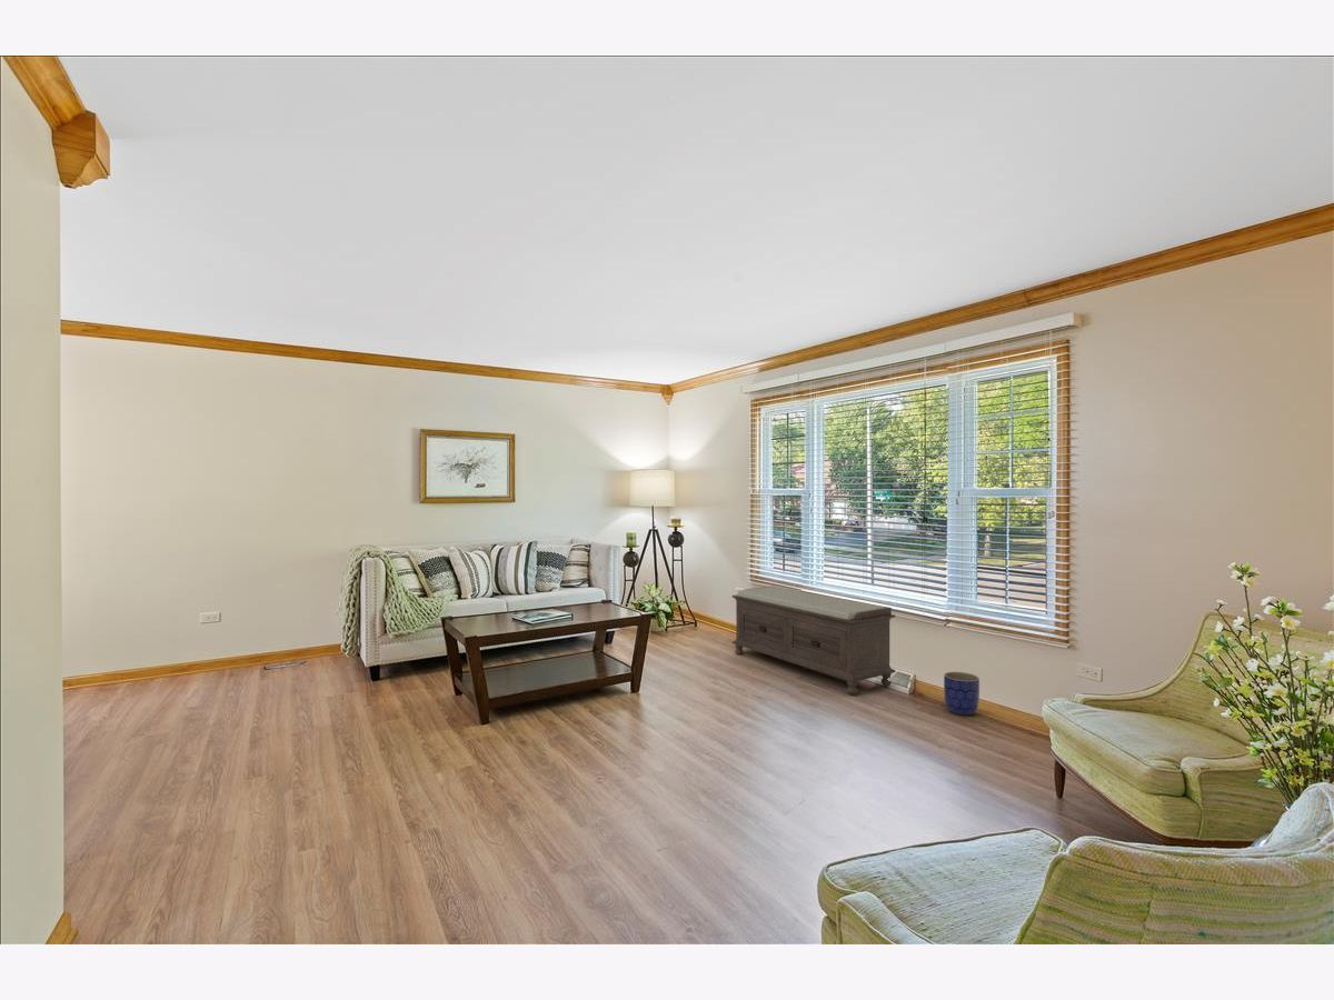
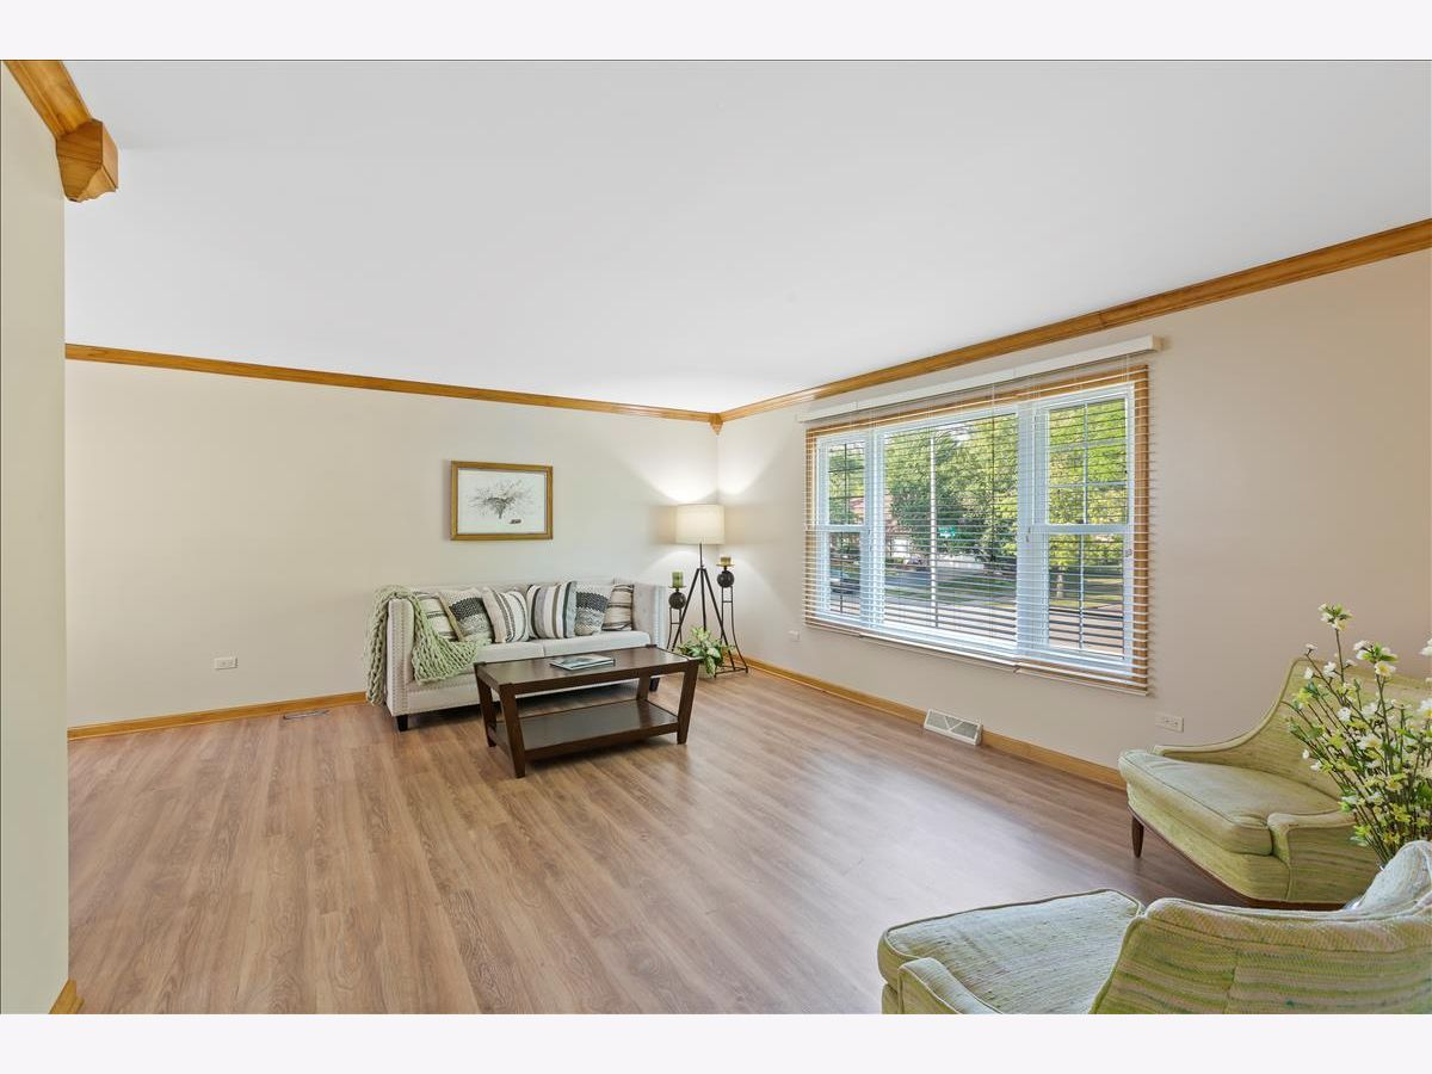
- planter [943,671,980,717]
- bench [730,586,896,696]
